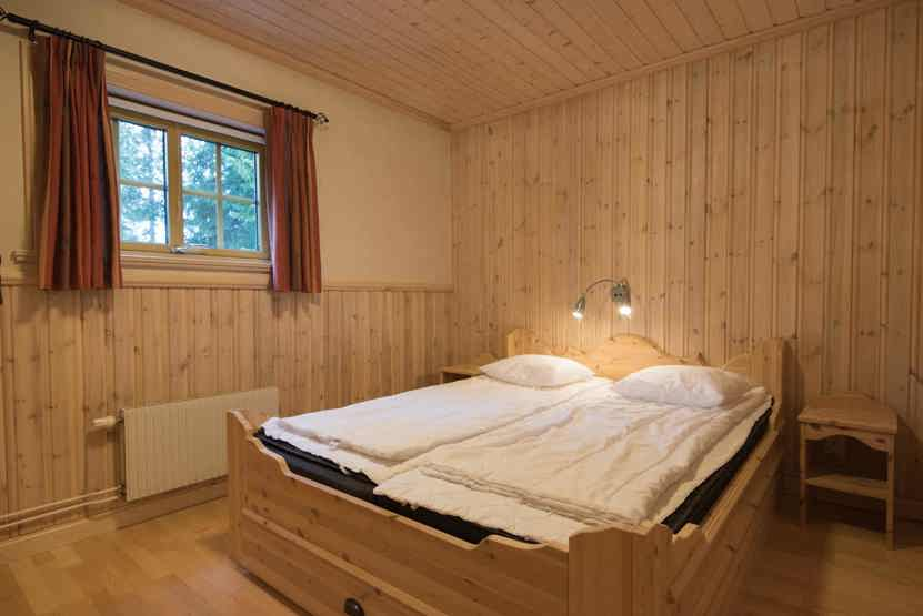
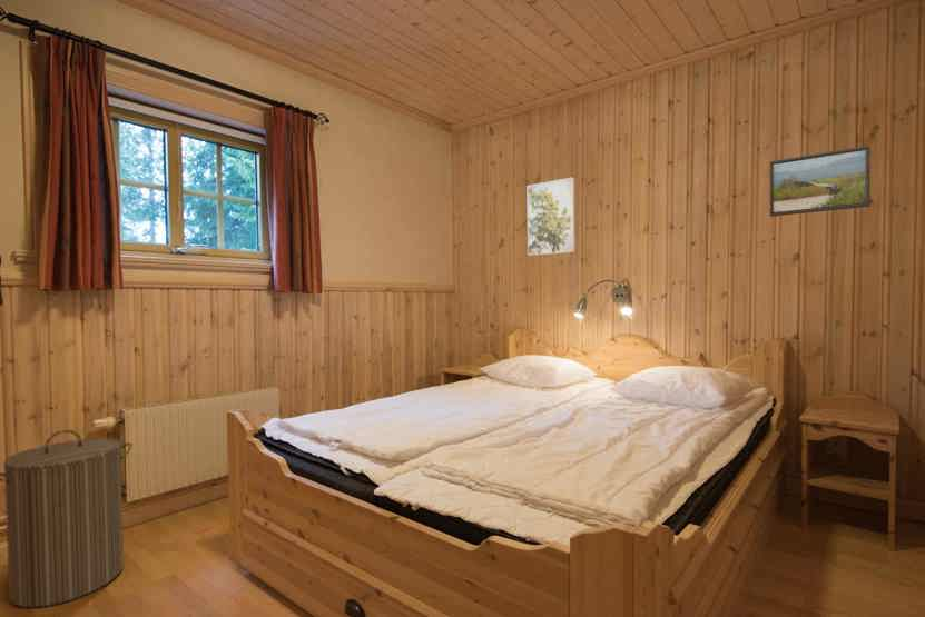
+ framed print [769,145,870,218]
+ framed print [527,177,577,257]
+ laundry hamper [0,429,134,609]
